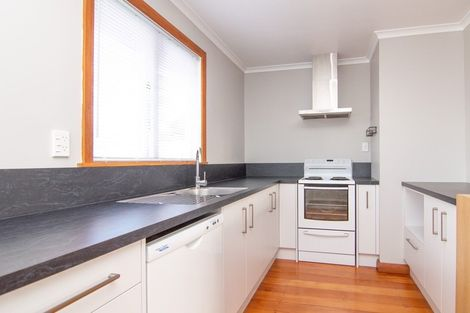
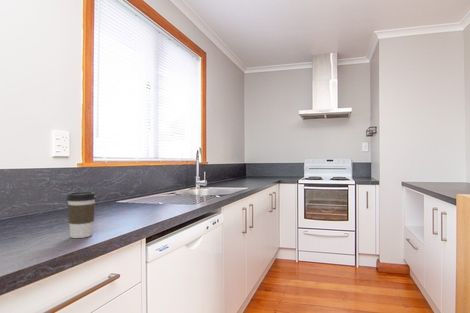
+ coffee cup [66,191,97,239]
